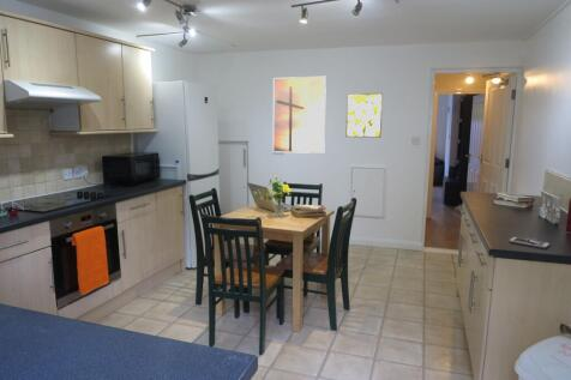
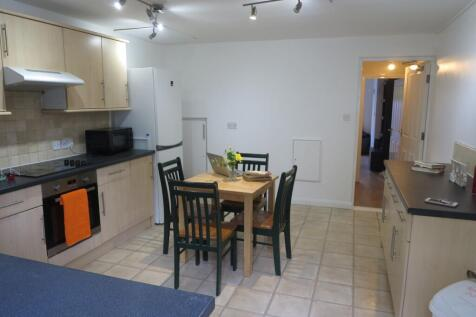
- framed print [344,92,384,139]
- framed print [272,76,327,155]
